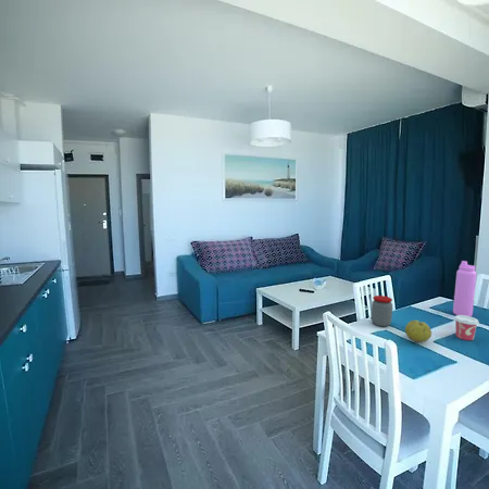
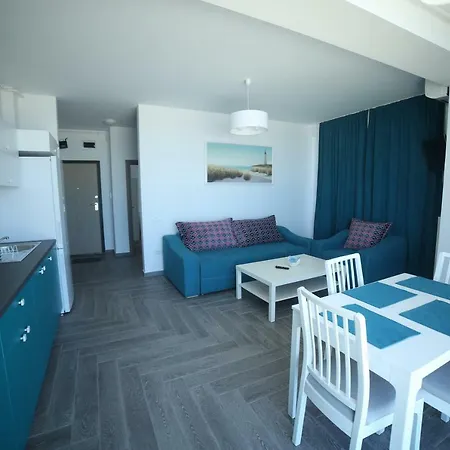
- water bottle [452,260,478,317]
- fruit [404,319,432,343]
- jar [371,294,393,328]
- cup [453,314,480,341]
